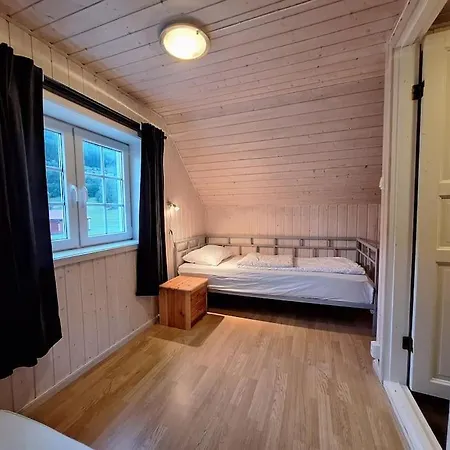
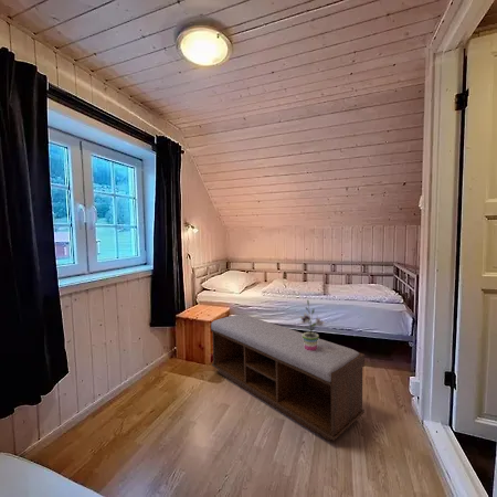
+ potted plant [298,298,328,350]
+ bench [210,313,366,442]
